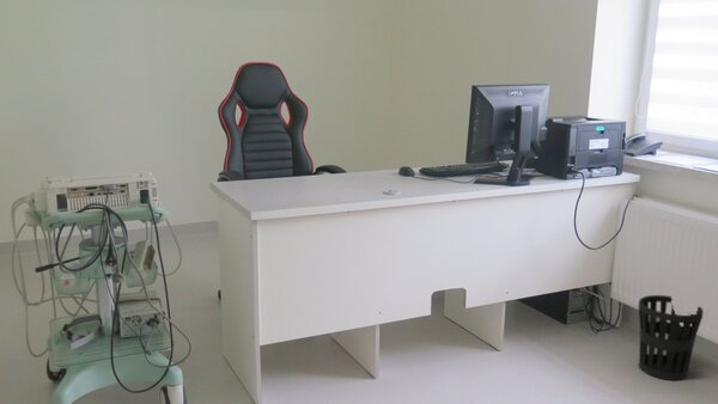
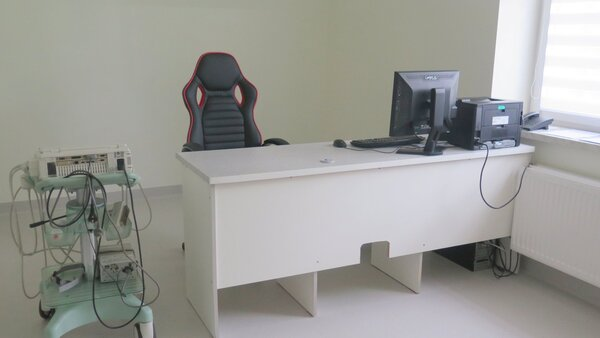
- wastebasket [637,294,705,381]
